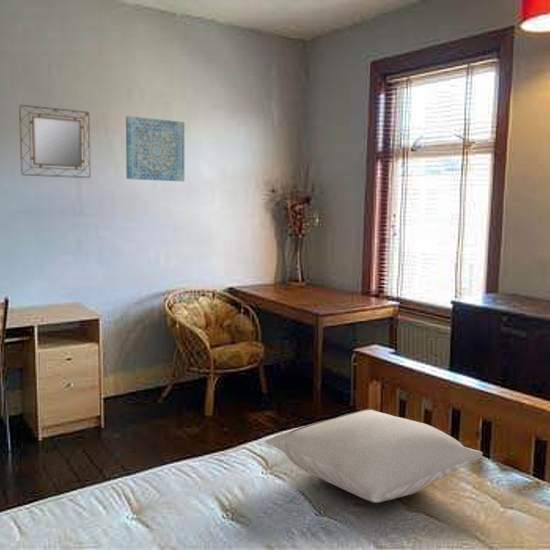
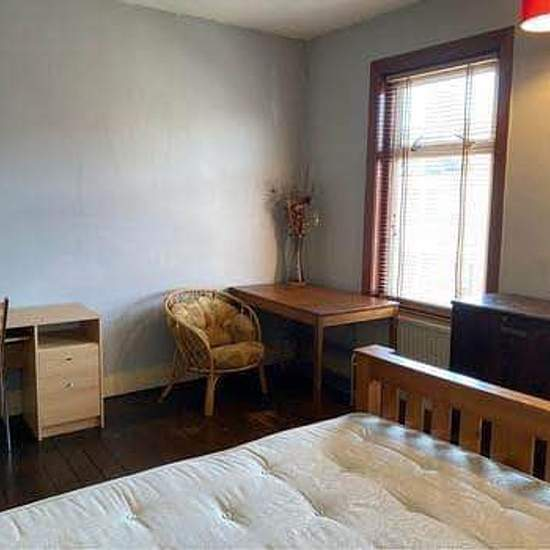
- pillow [264,408,484,504]
- wall art [125,115,185,182]
- home mirror [18,104,92,179]
